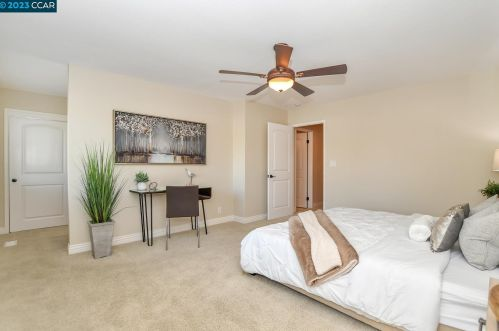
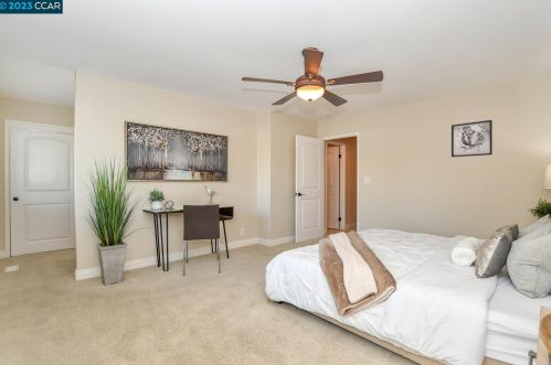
+ wall art [451,119,494,158]
